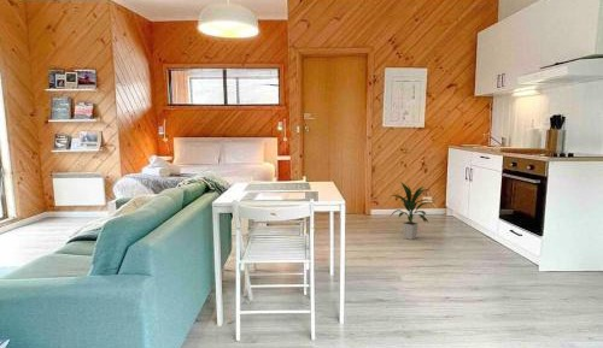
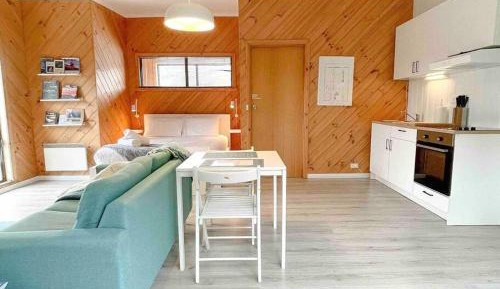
- indoor plant [390,182,434,241]
